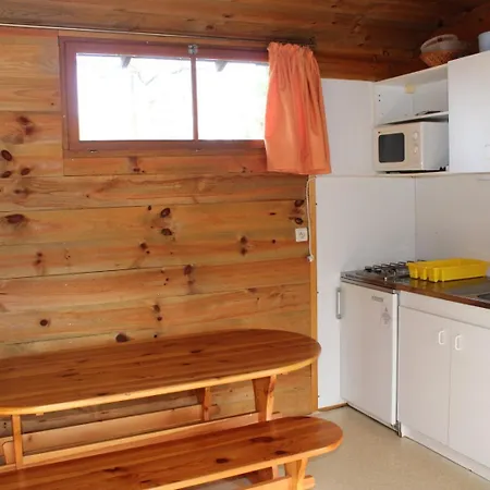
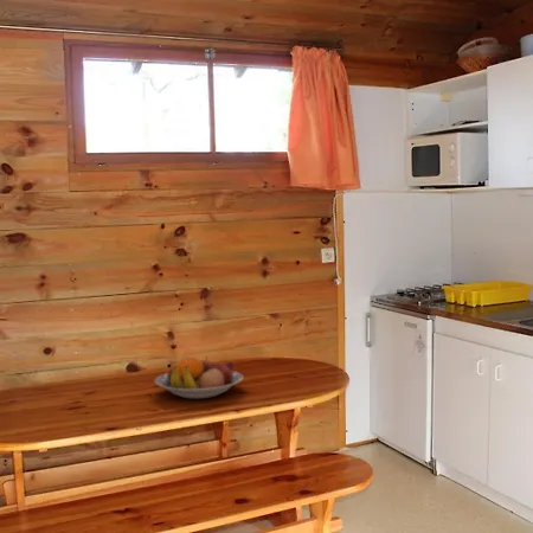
+ fruit bowl [153,355,244,400]
